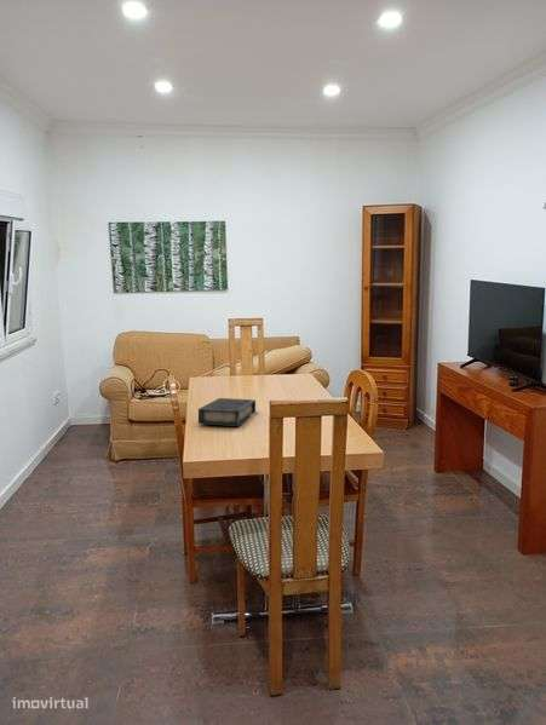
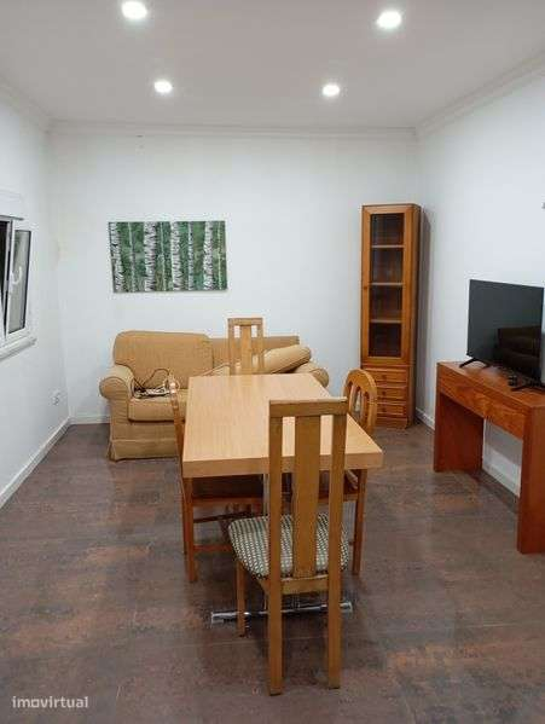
- book [197,397,257,427]
